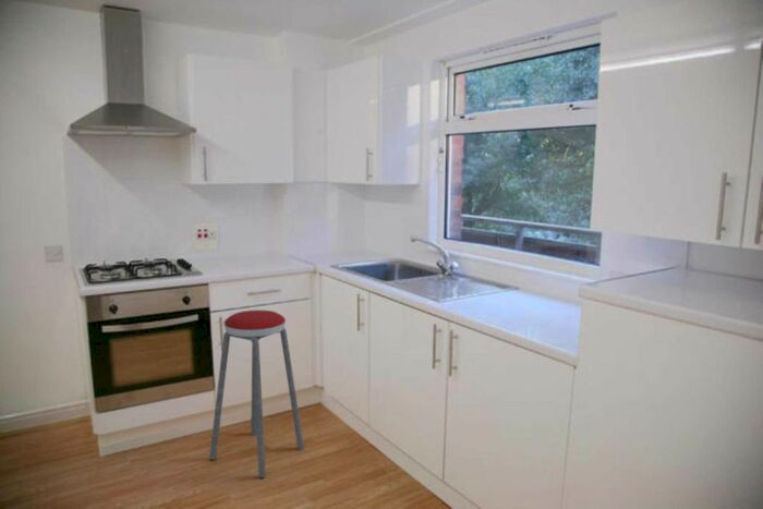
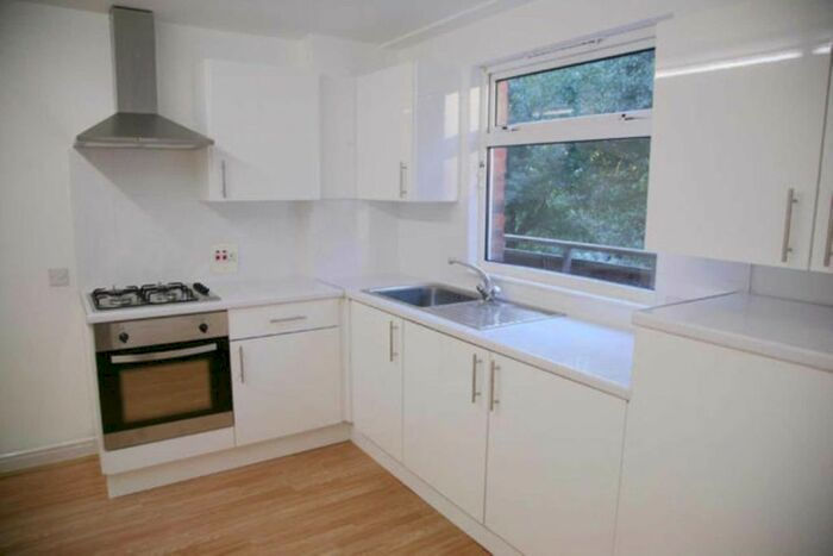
- music stool [208,308,305,478]
